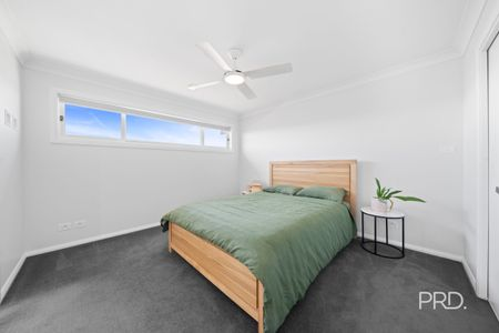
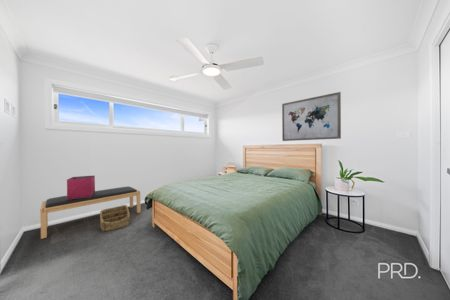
+ basket [99,204,131,233]
+ bench [39,185,142,240]
+ storage bin [66,175,96,199]
+ wall art [281,91,342,142]
